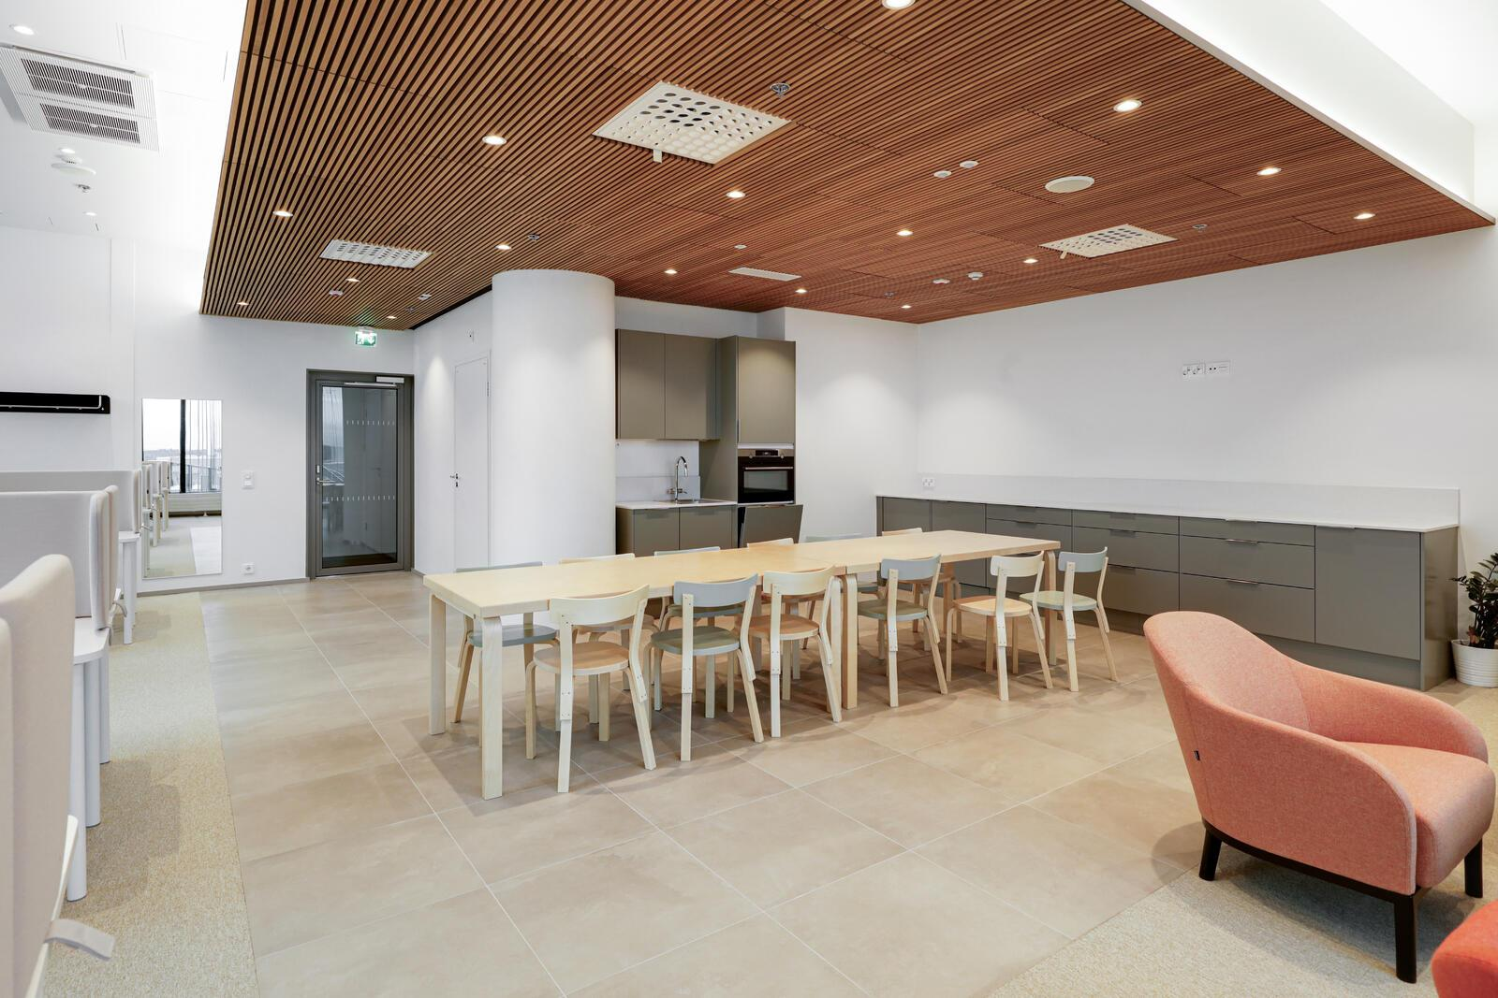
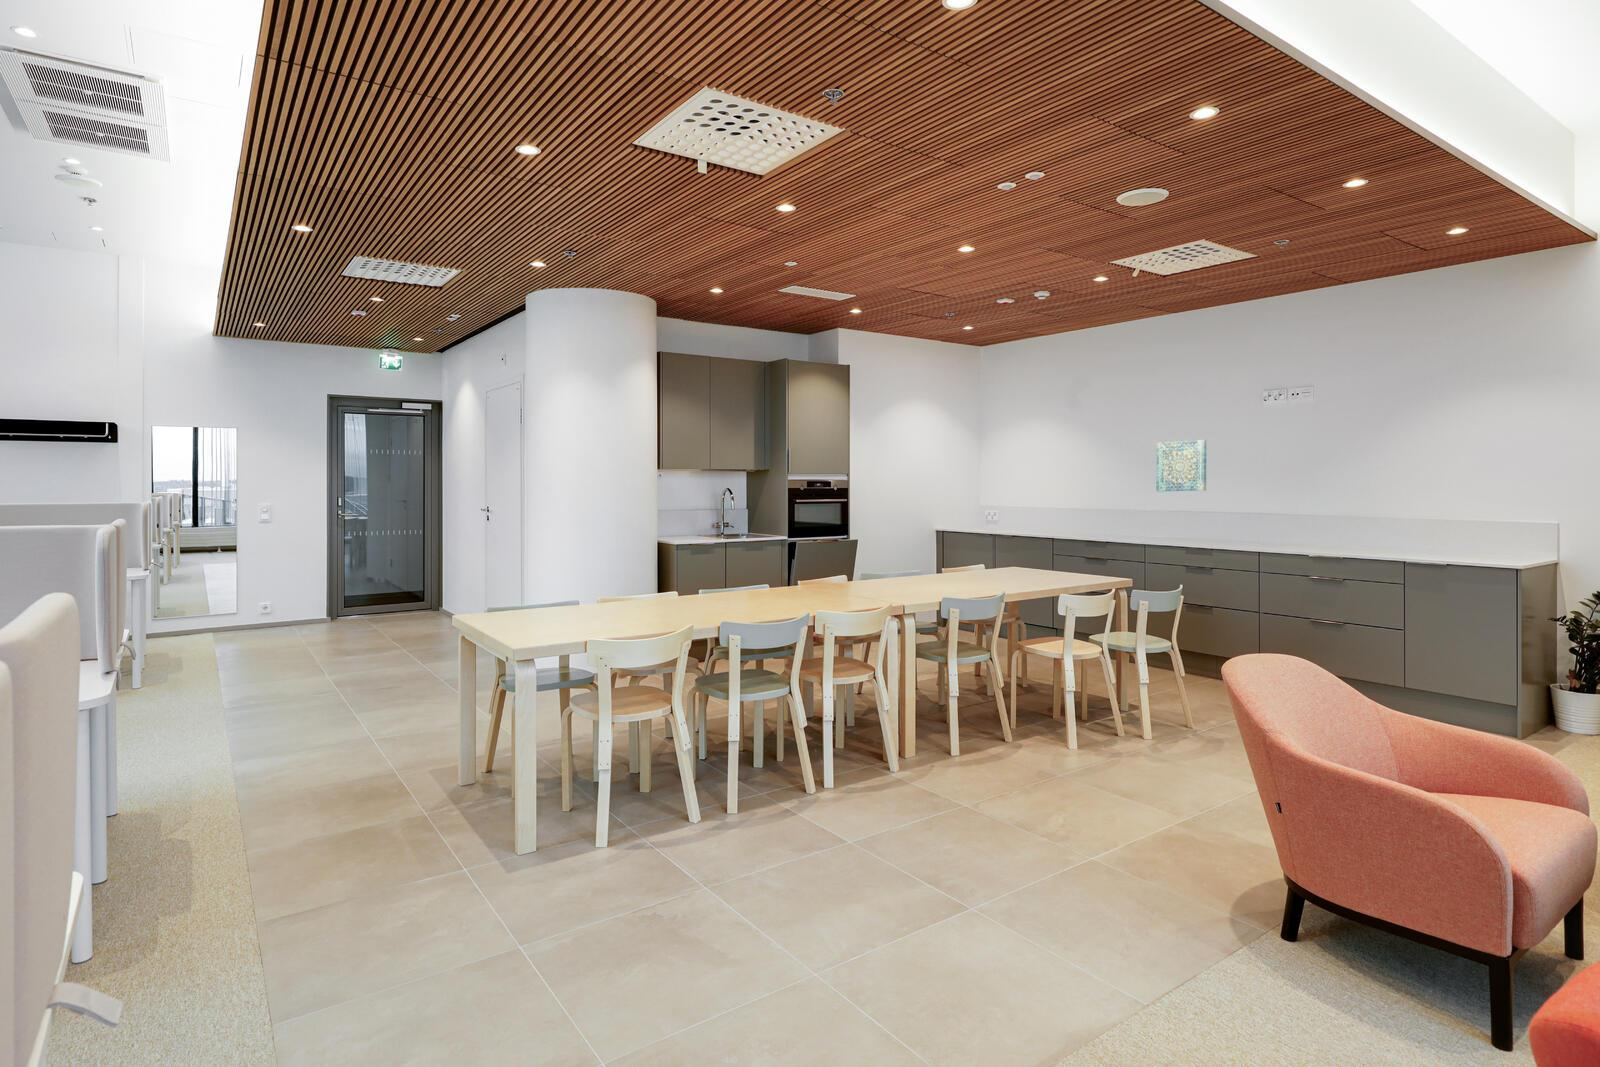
+ wall art [1155,439,1207,492]
